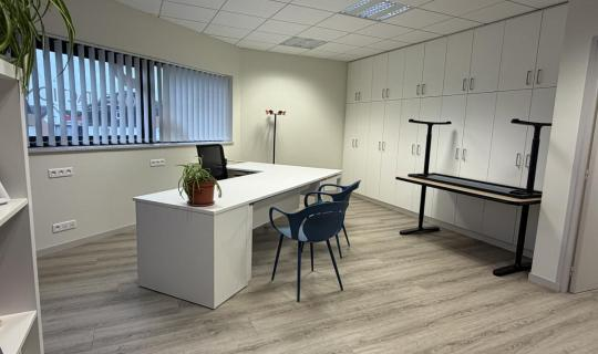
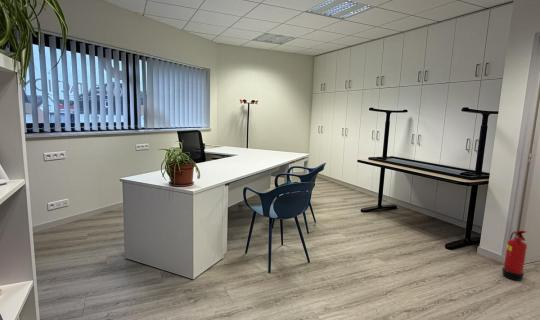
+ fire extinguisher [501,230,528,282]
